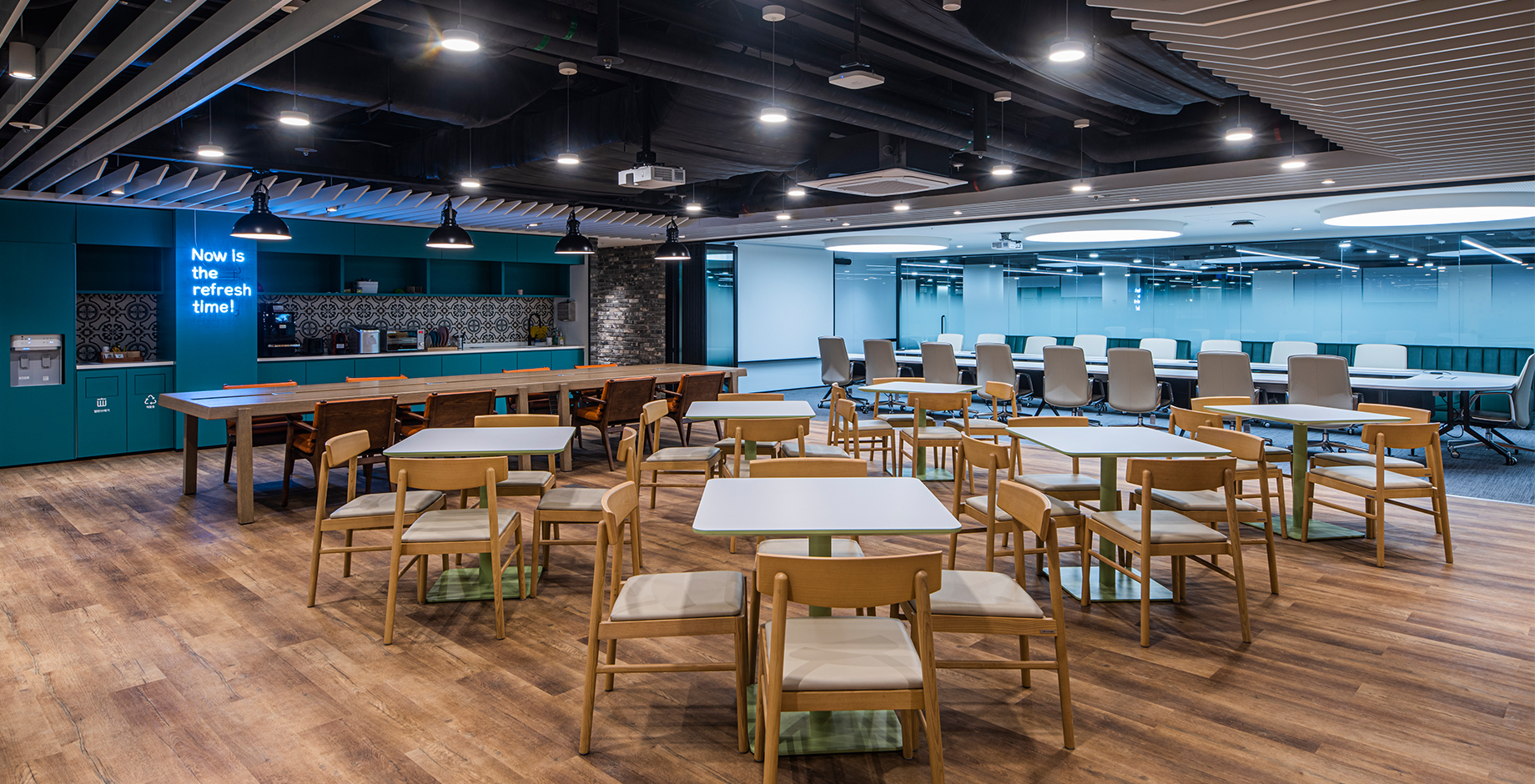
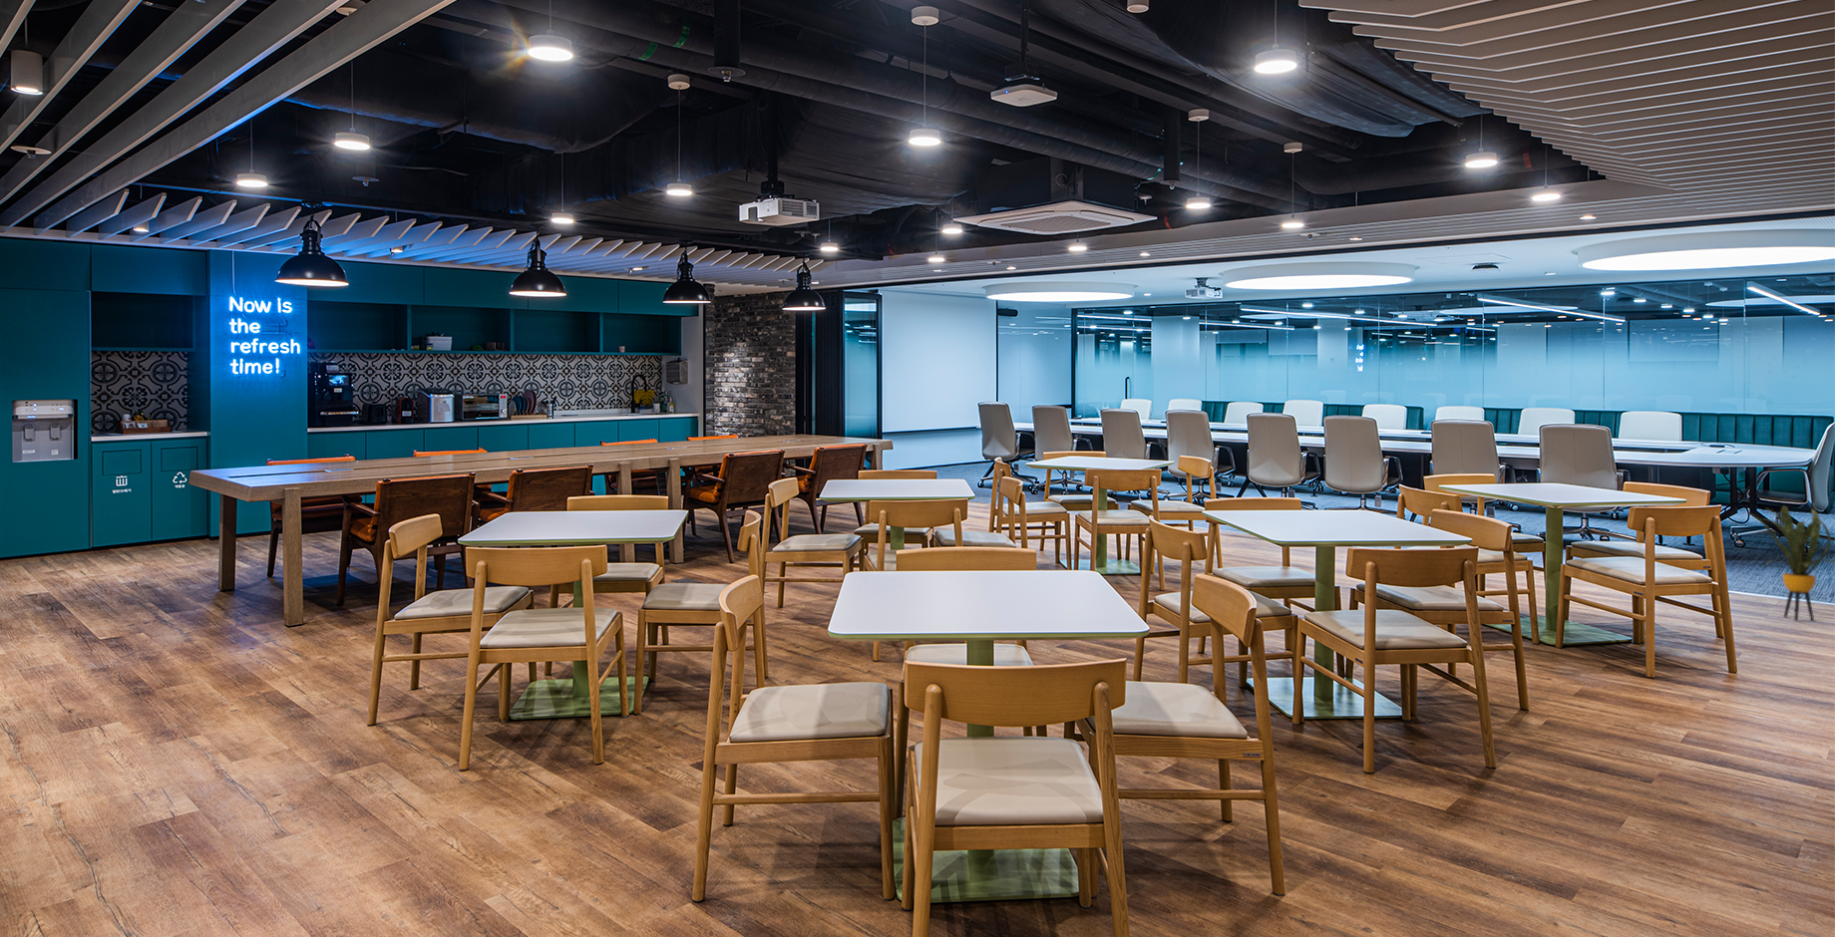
+ house plant [1747,504,1835,621]
